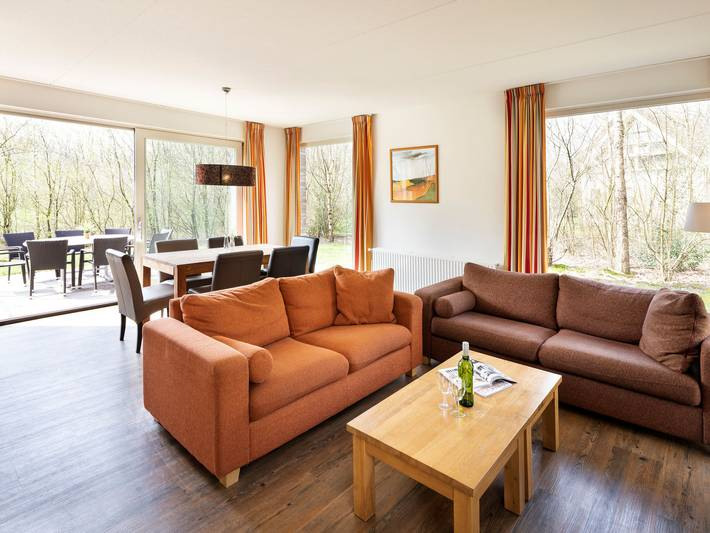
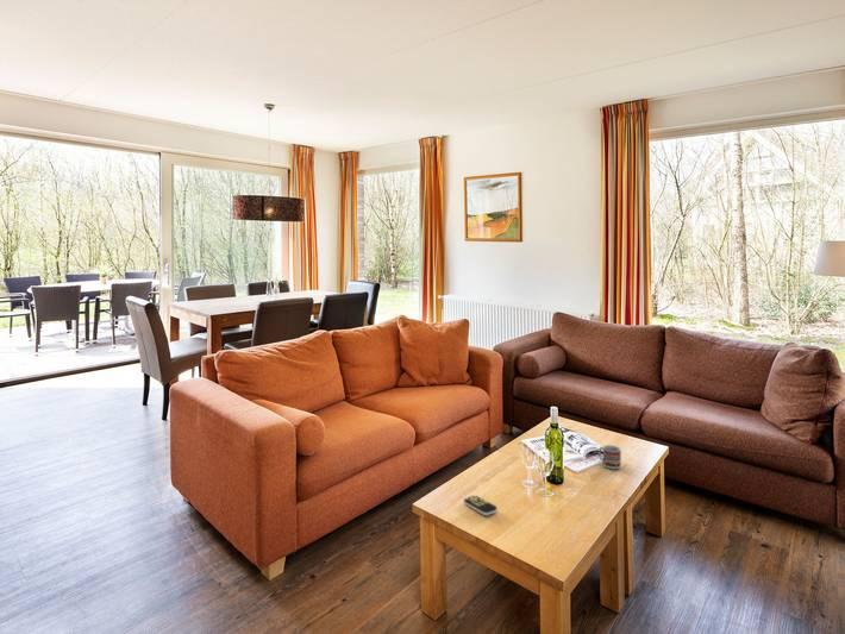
+ remote control [463,494,499,516]
+ cup [597,444,622,470]
